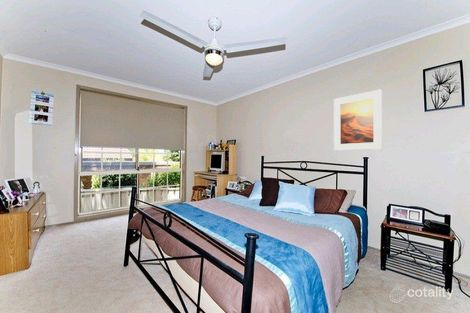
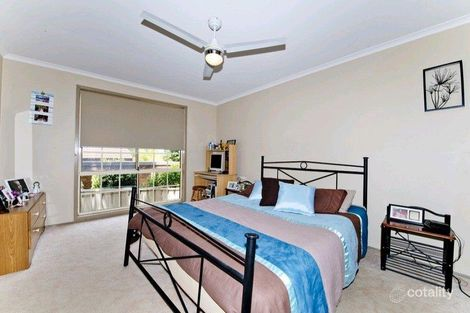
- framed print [333,88,383,152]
